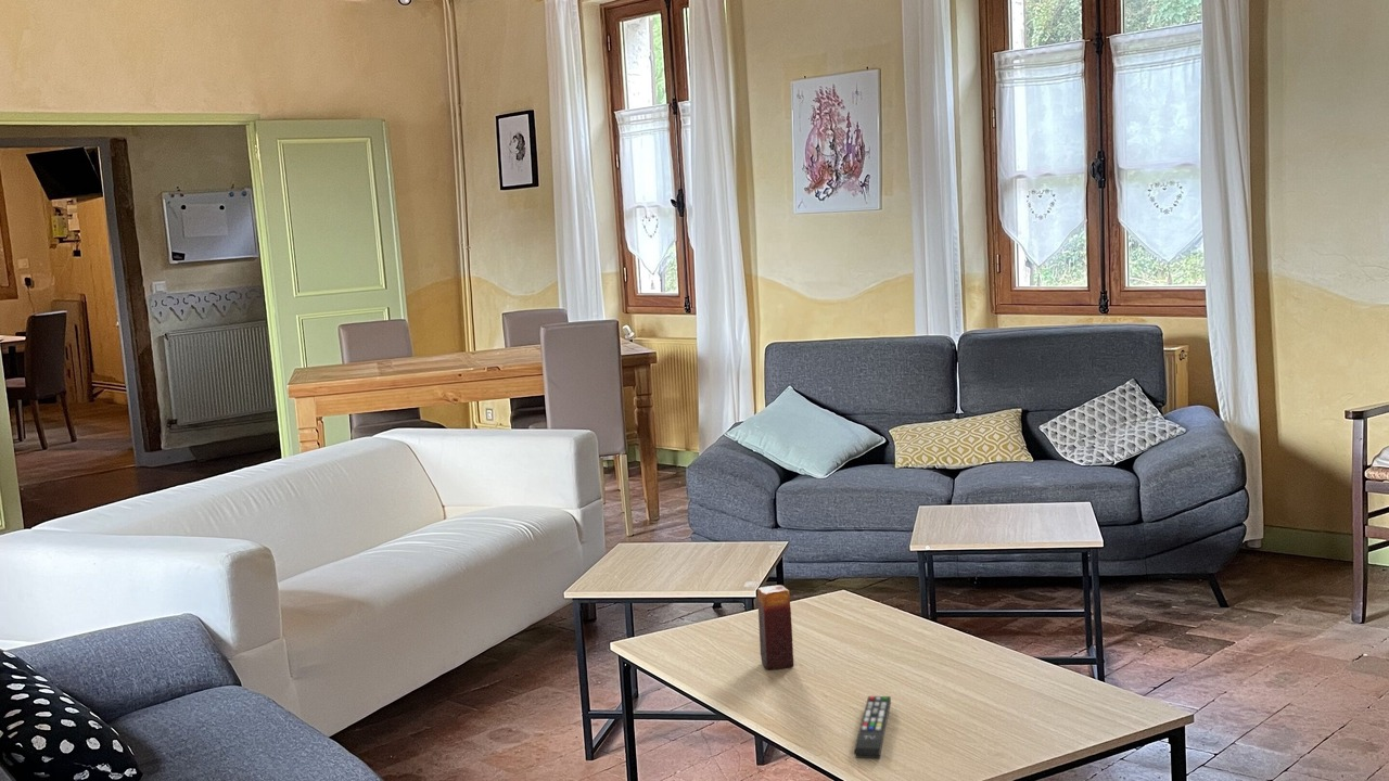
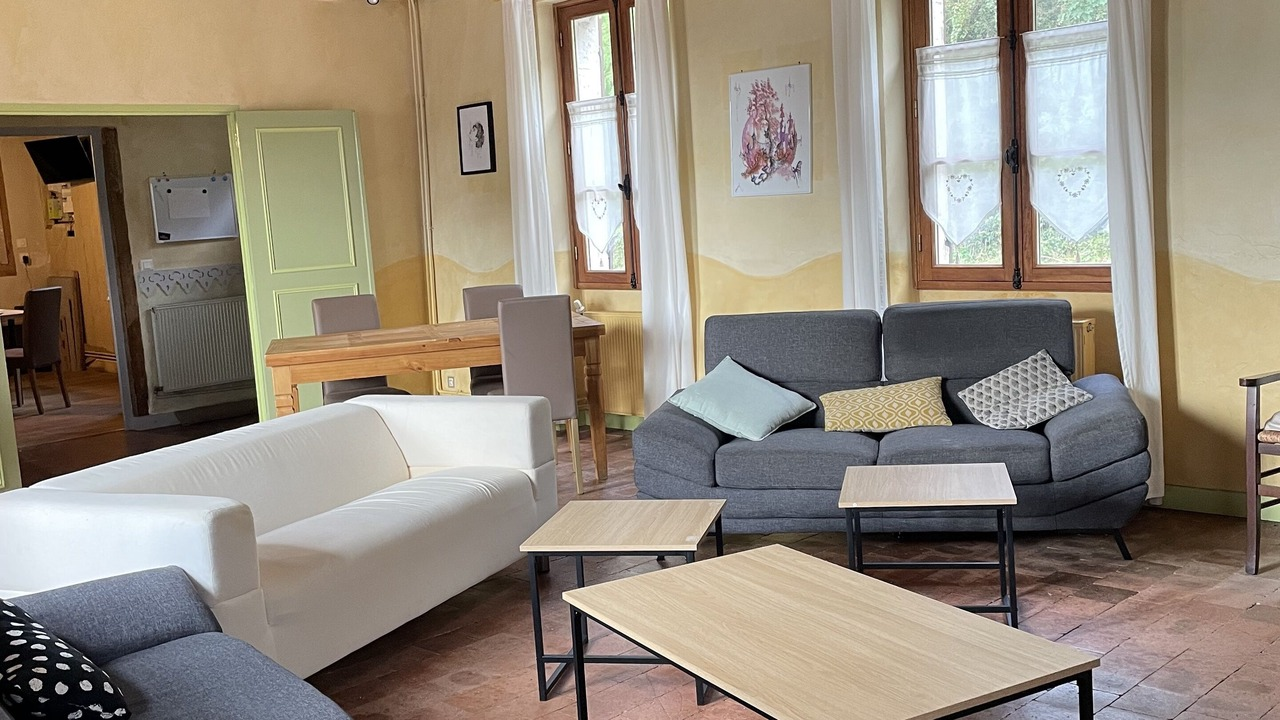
- remote control [854,695,892,759]
- candle [756,585,794,670]
